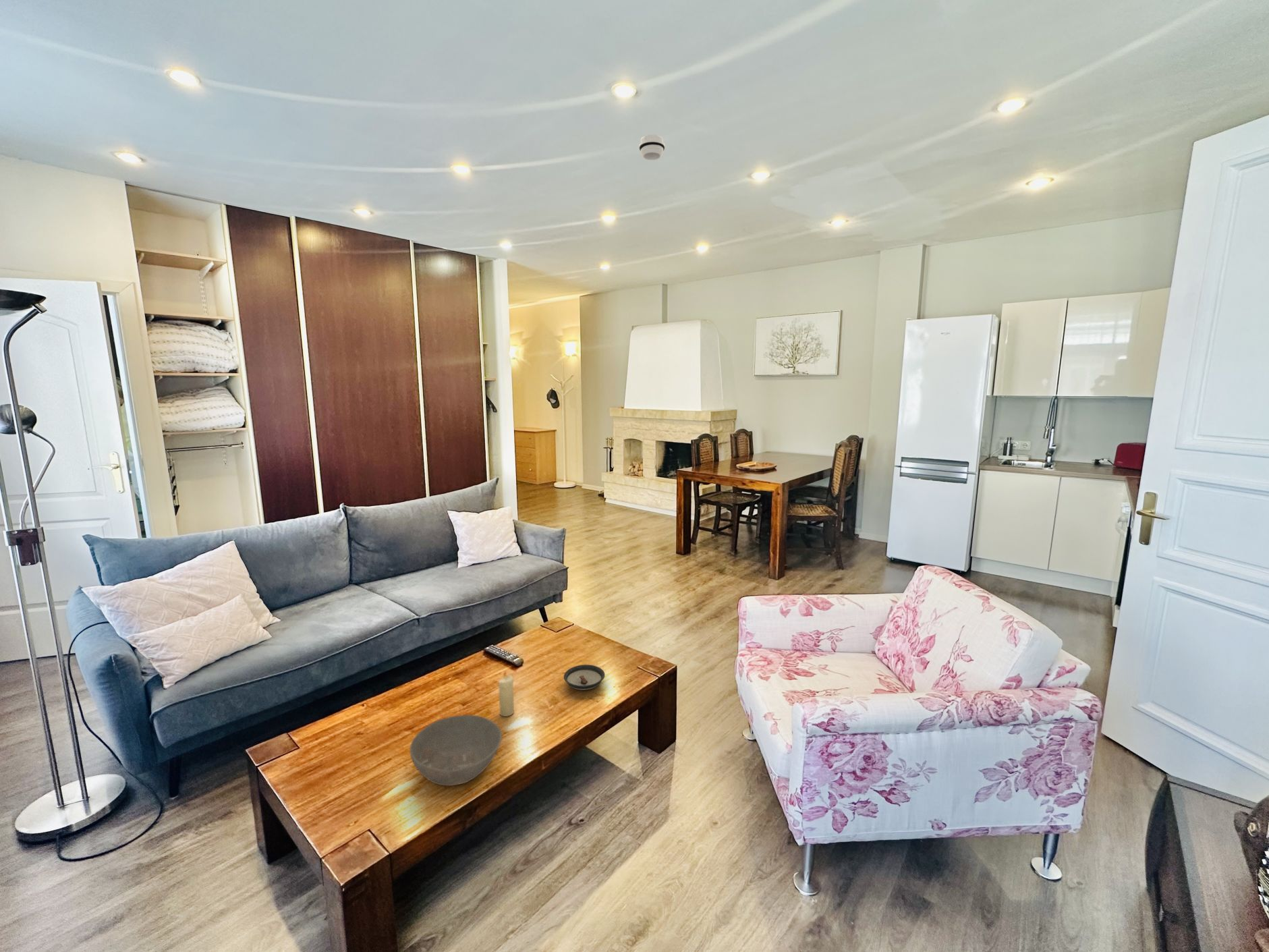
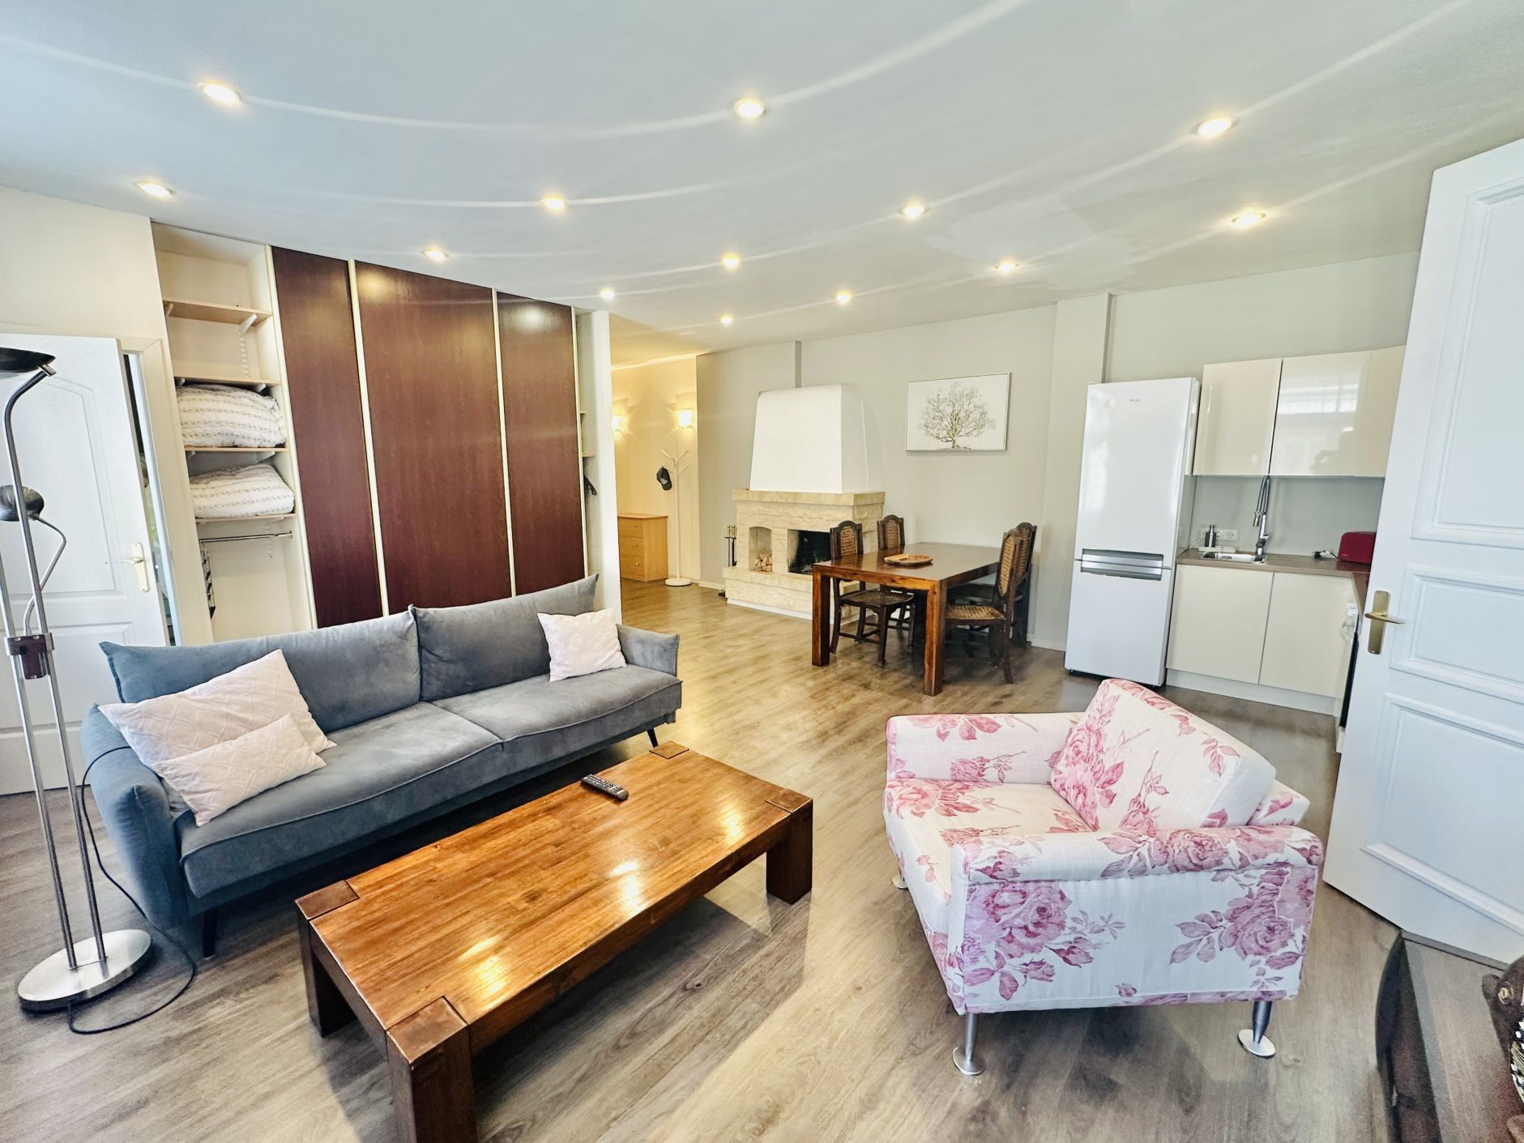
- candle [498,670,515,717]
- smoke detector [638,134,666,161]
- saucer [563,664,605,691]
- bowl [409,715,503,787]
